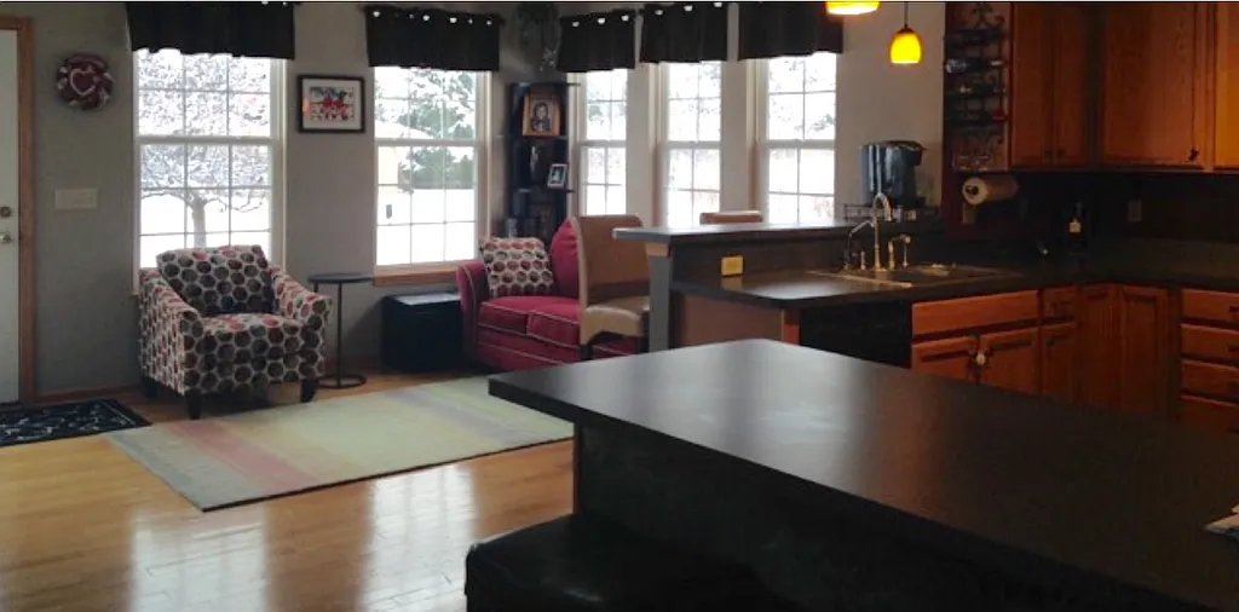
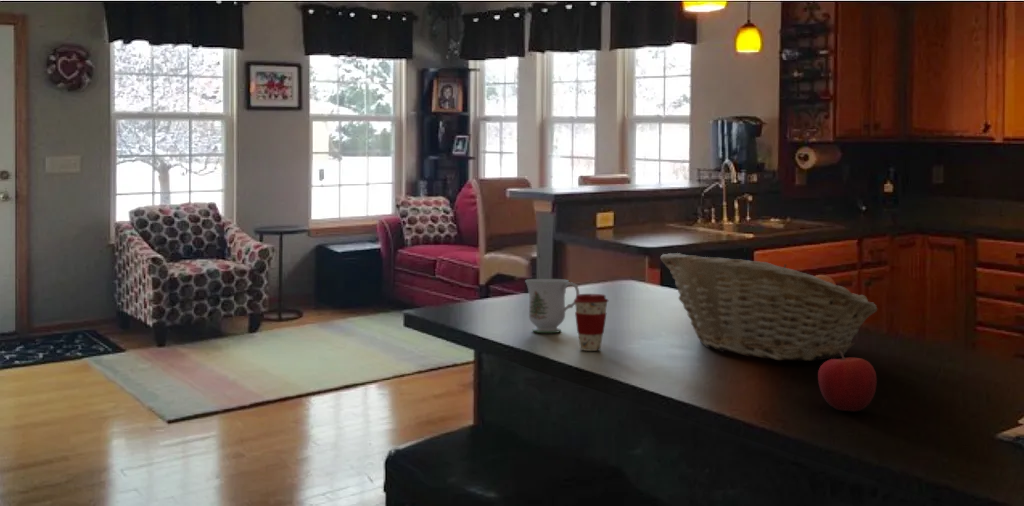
+ coffee cup [573,293,609,352]
+ mug [524,278,580,334]
+ fruit basket [660,252,879,362]
+ fruit [817,351,878,413]
